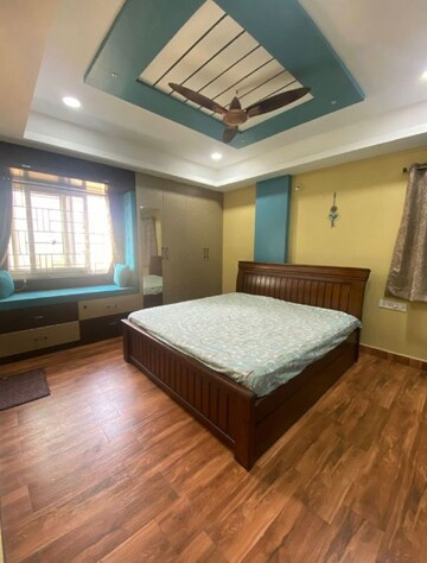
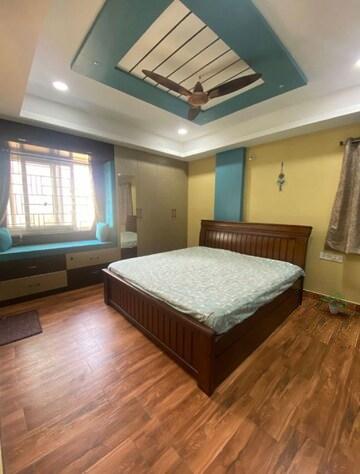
+ potted plant [321,287,351,315]
